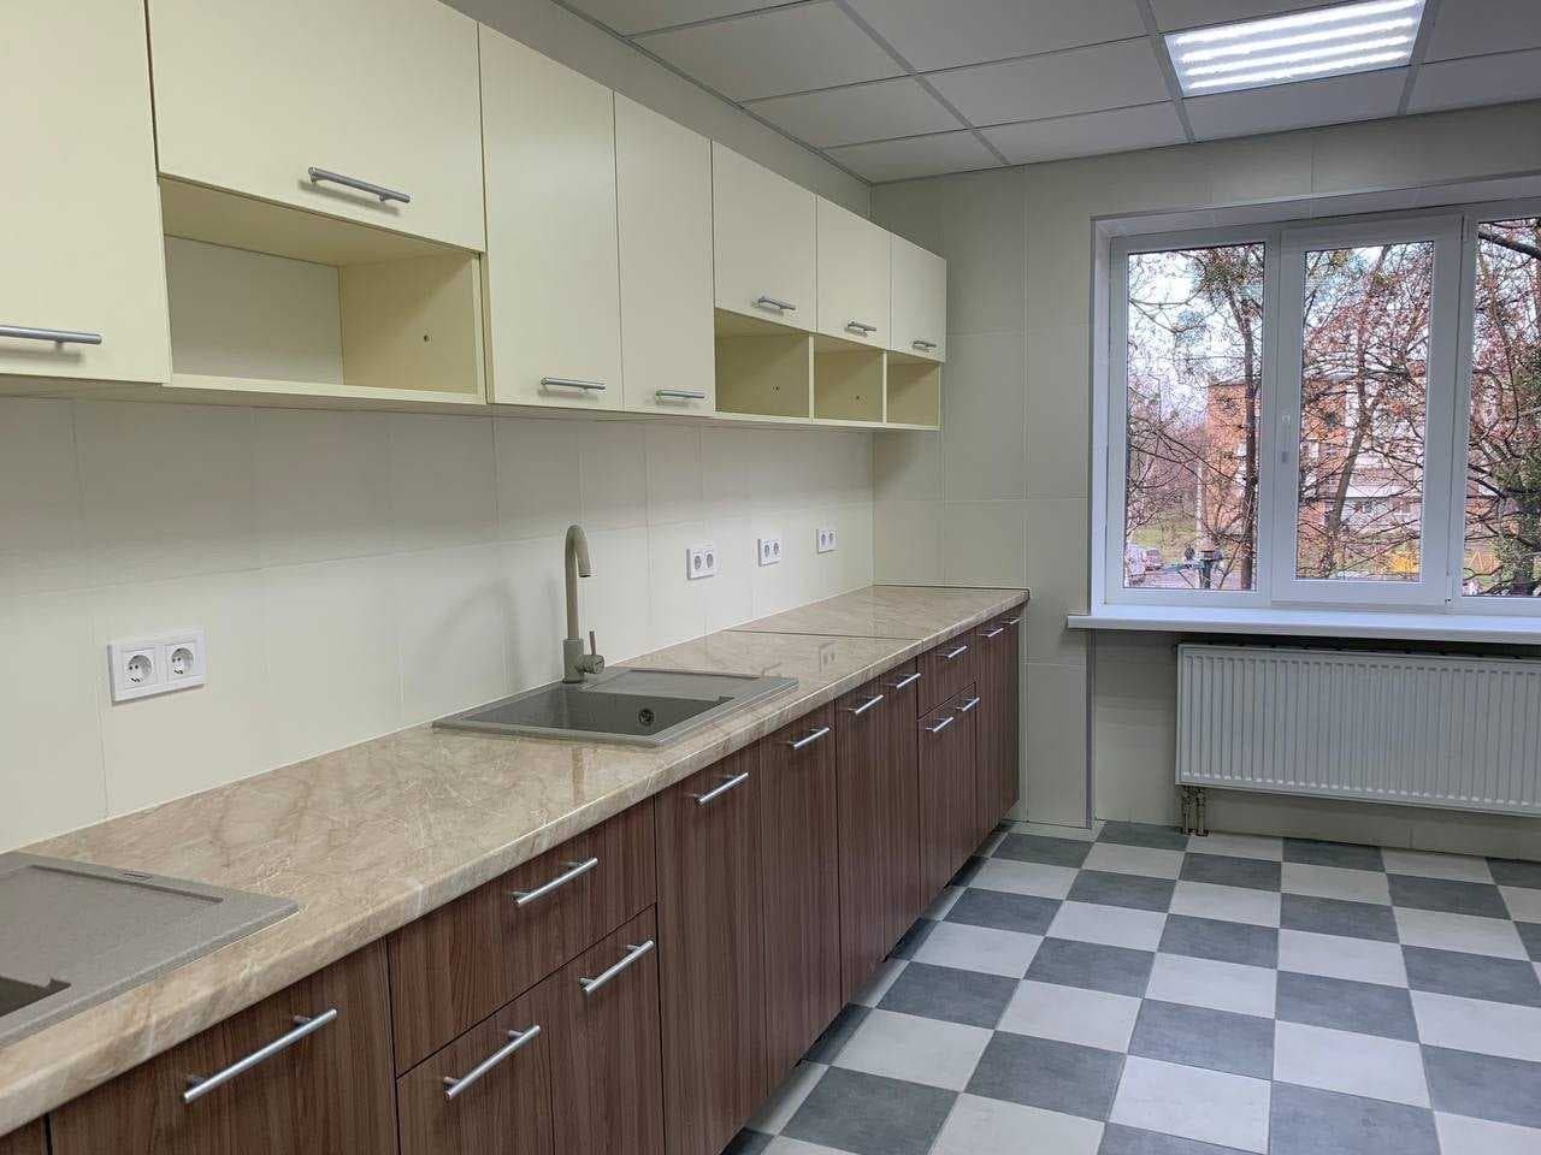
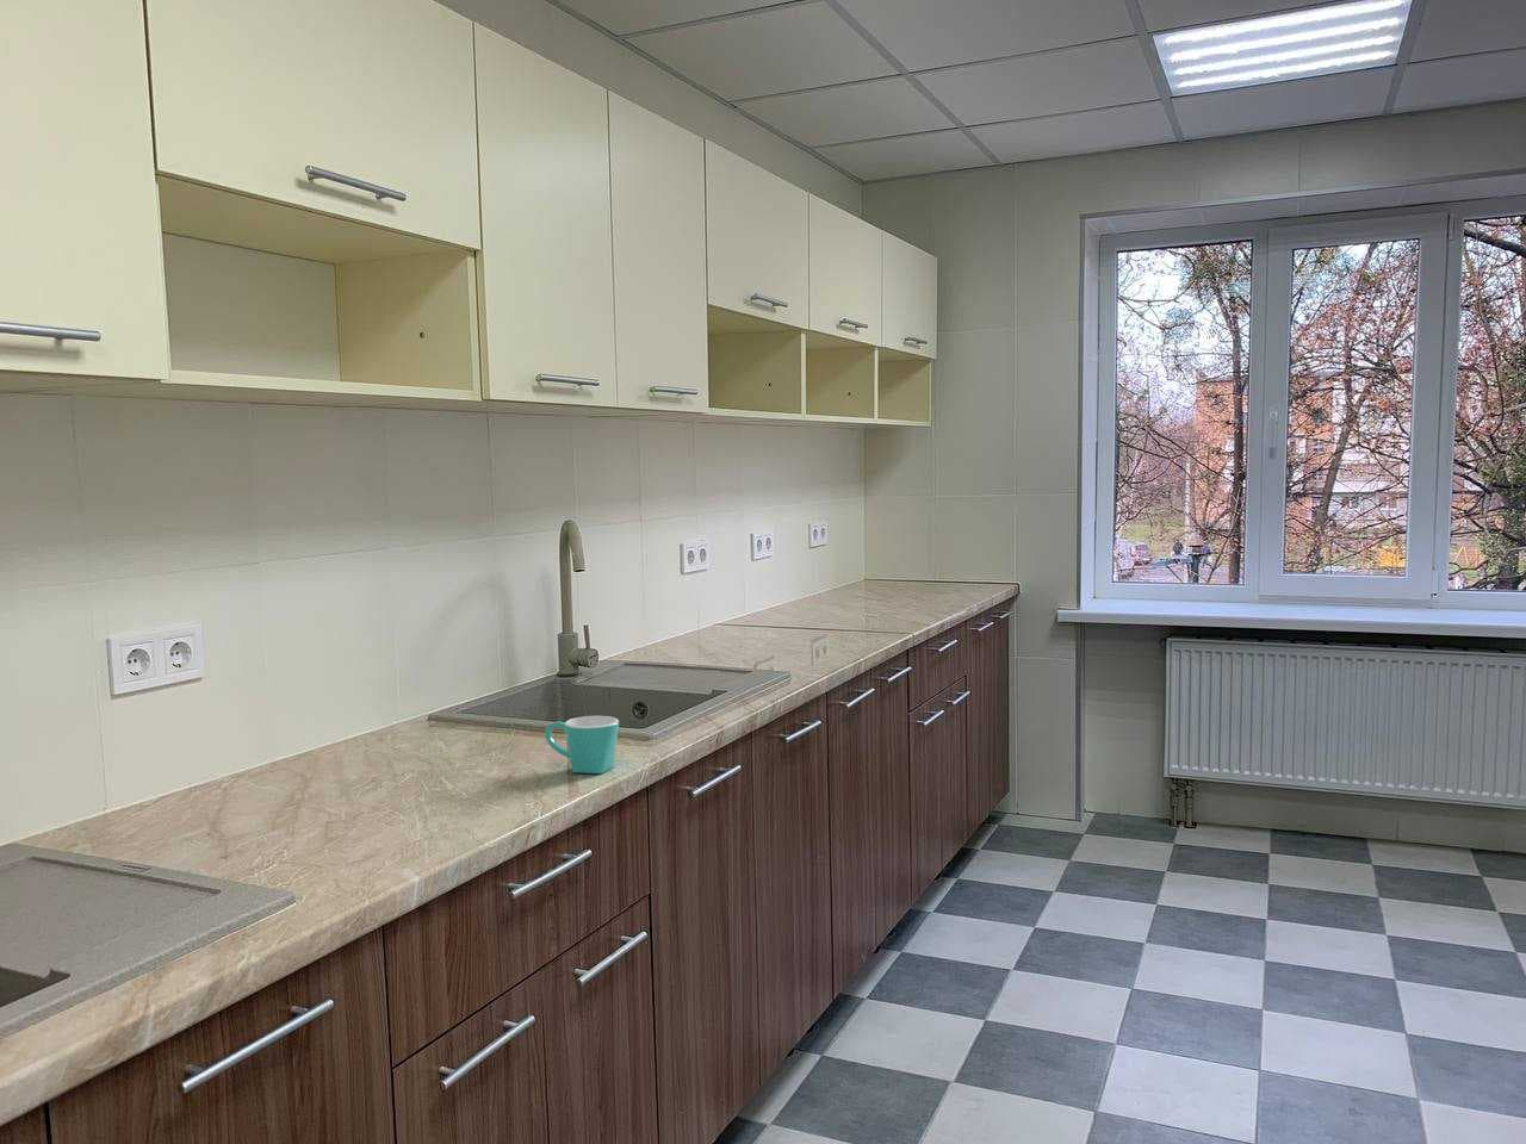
+ mug [543,715,620,775]
